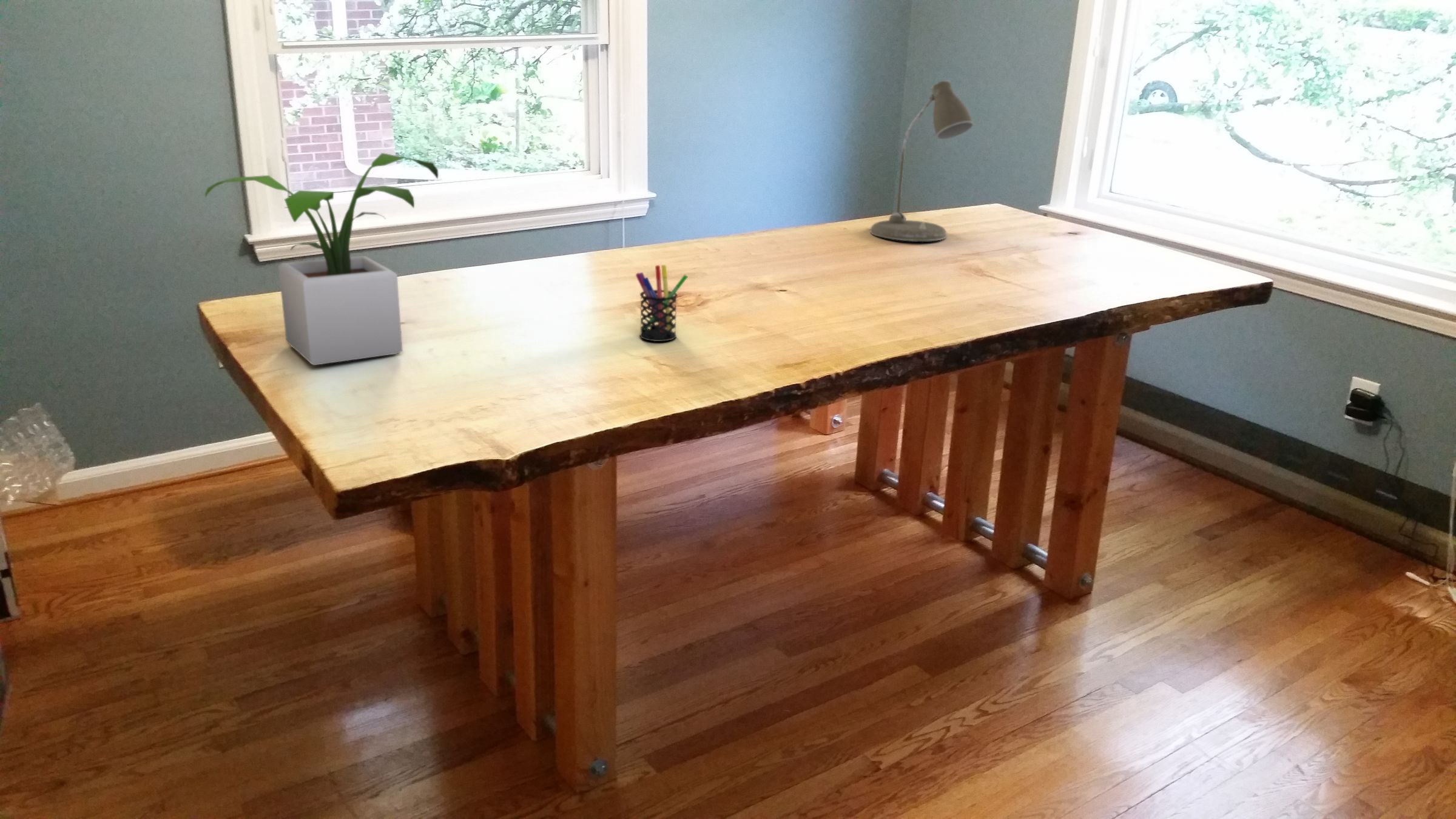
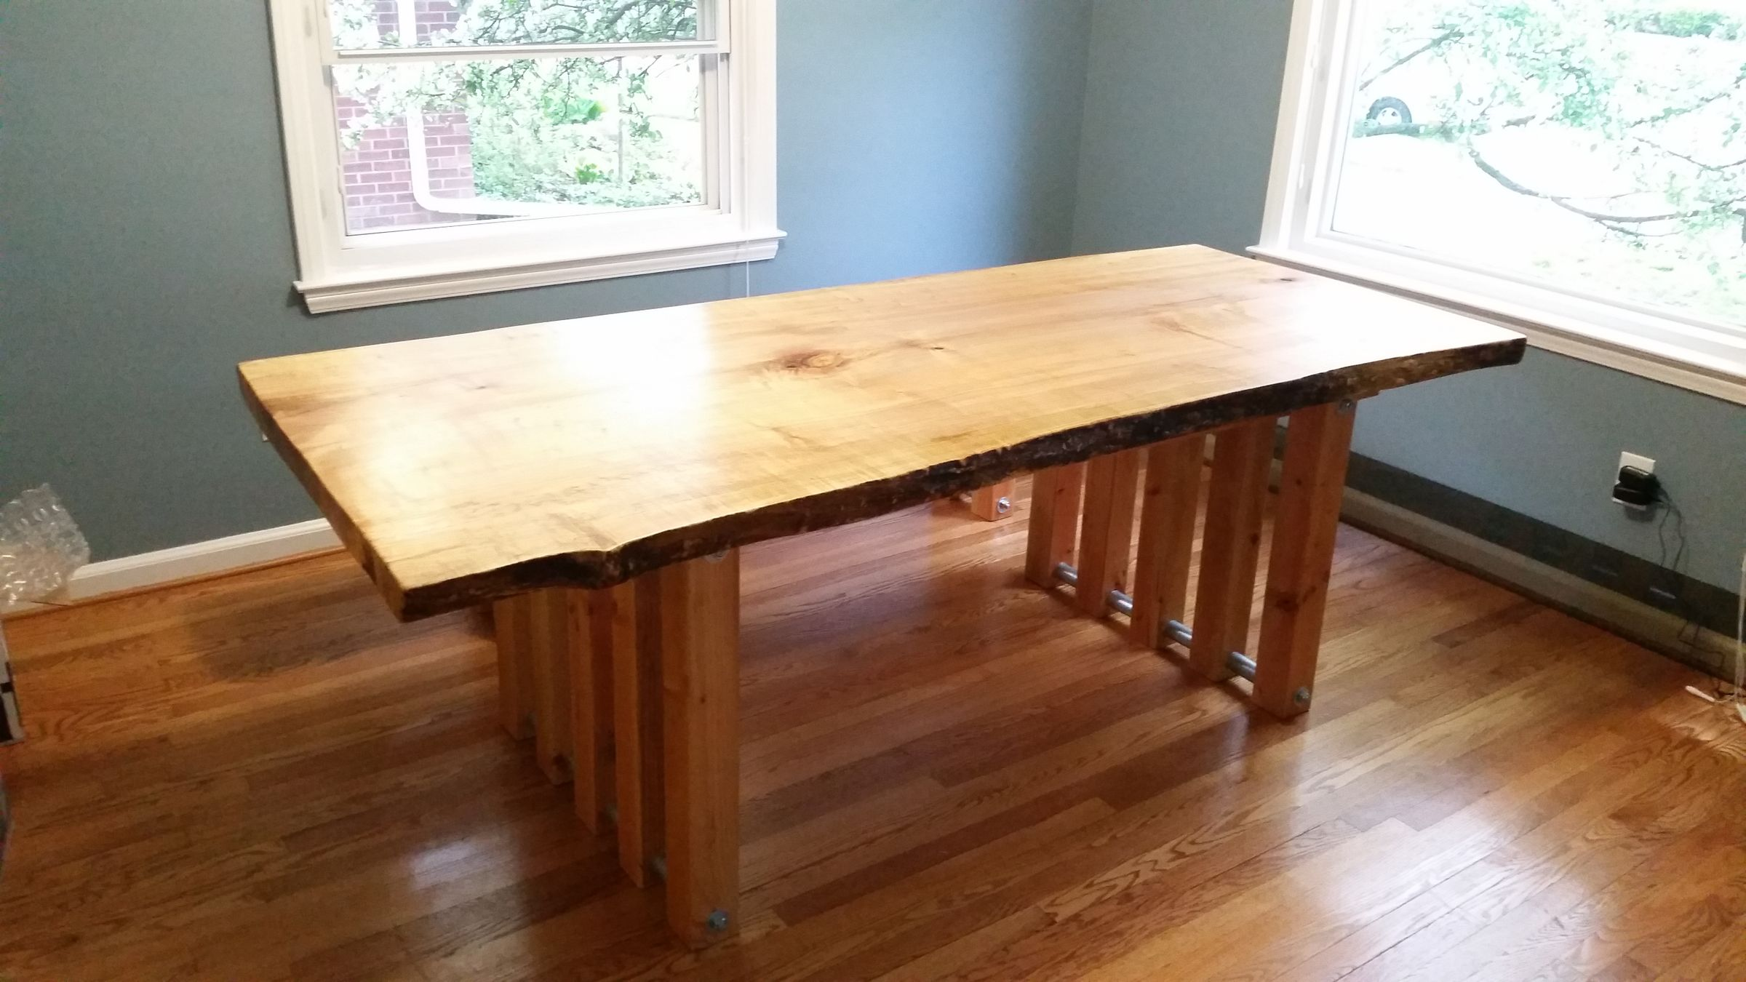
- potted plant [204,152,439,366]
- desk lamp [869,79,974,242]
- pen holder [635,265,689,342]
